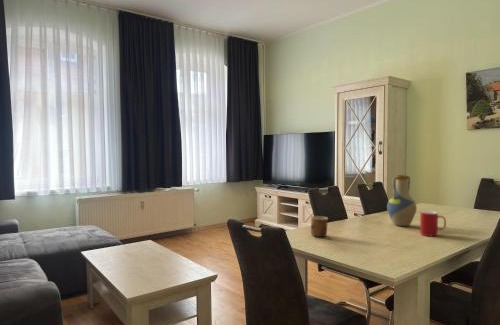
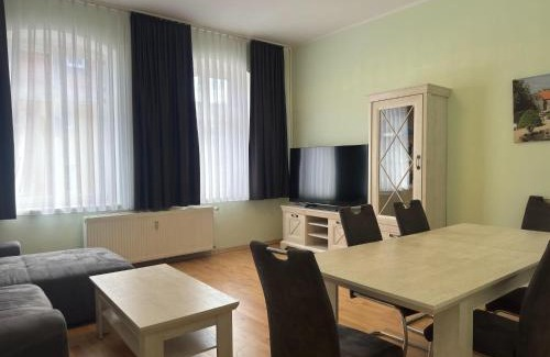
- vase [386,174,418,227]
- cup [310,215,329,238]
- cup [419,210,447,237]
